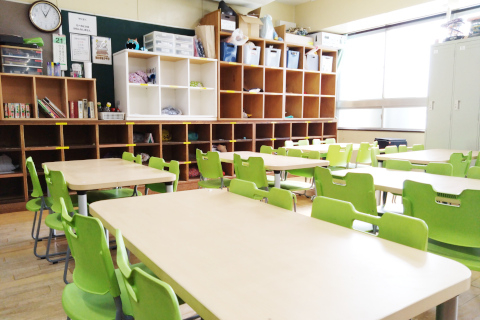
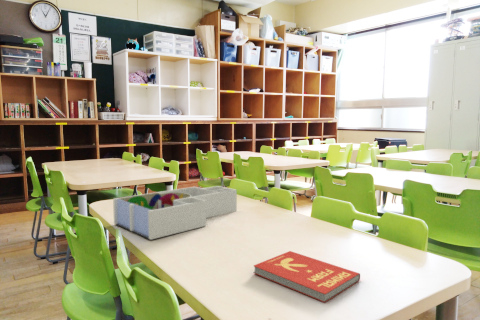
+ book [252,250,361,303]
+ desk organizer [112,185,238,241]
